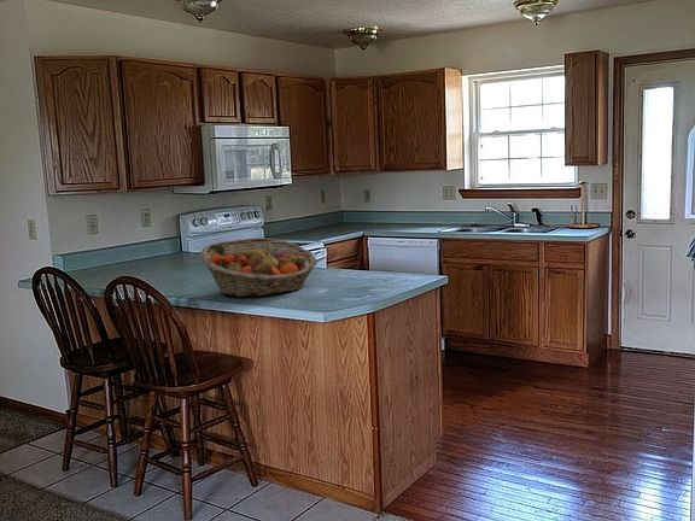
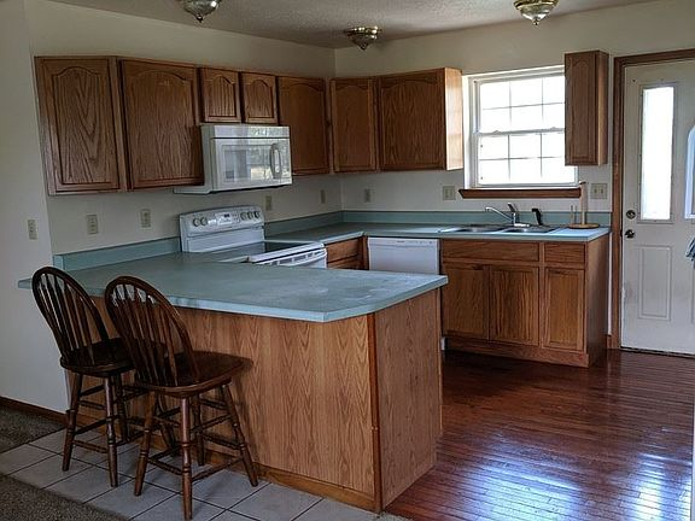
- fruit basket [199,236,319,298]
